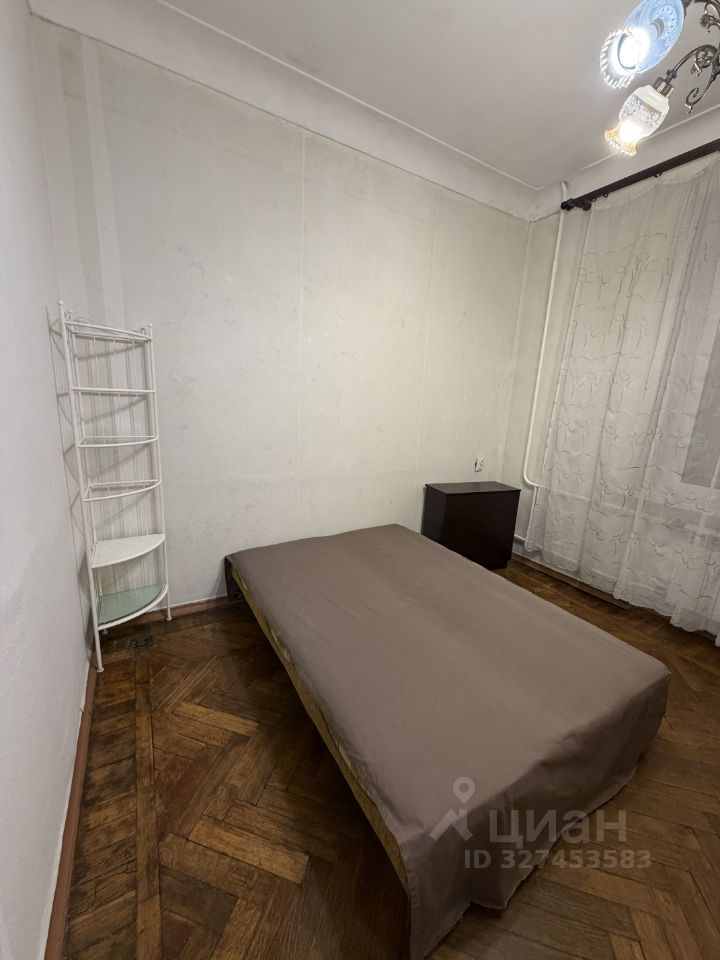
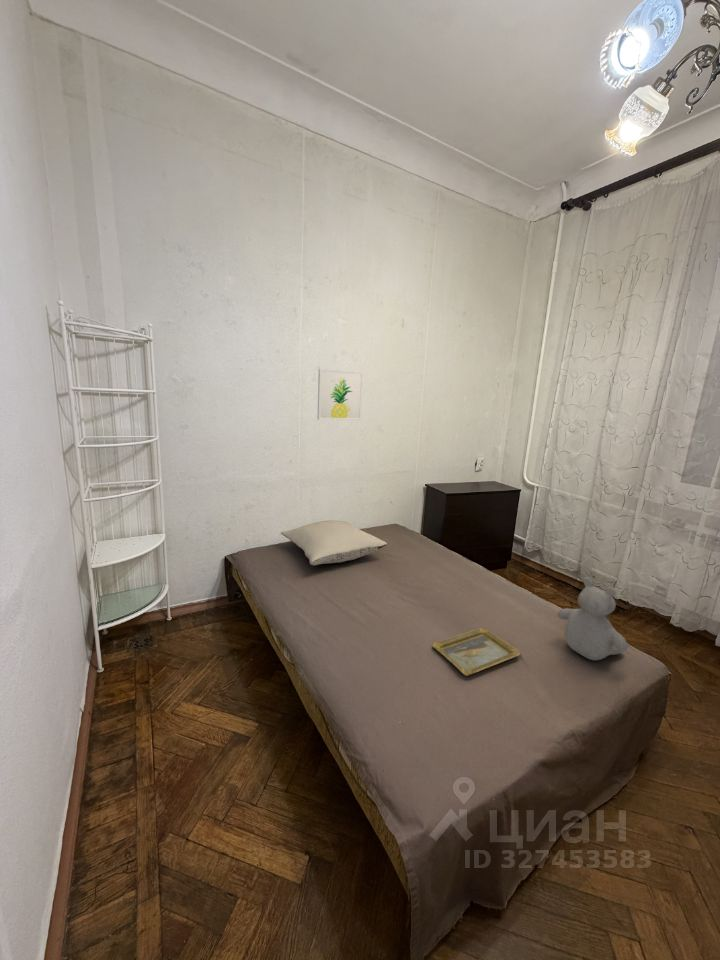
+ tray [432,627,521,676]
+ pillow [280,519,388,566]
+ wall art [316,368,364,421]
+ teddy bear [556,576,629,661]
